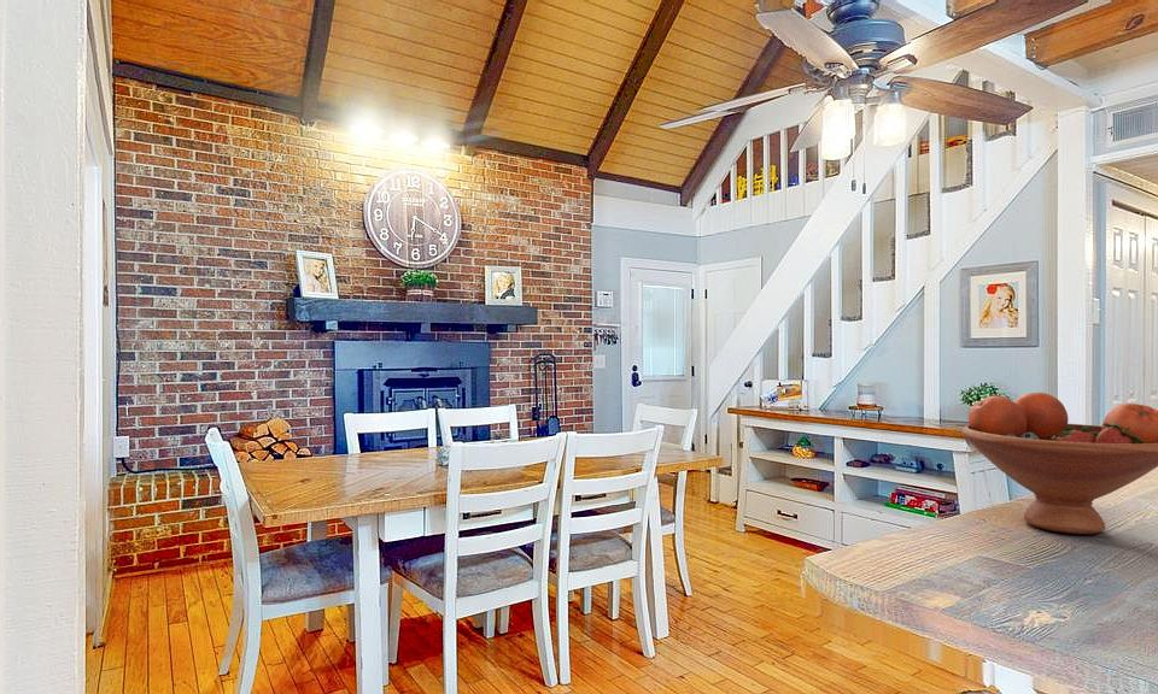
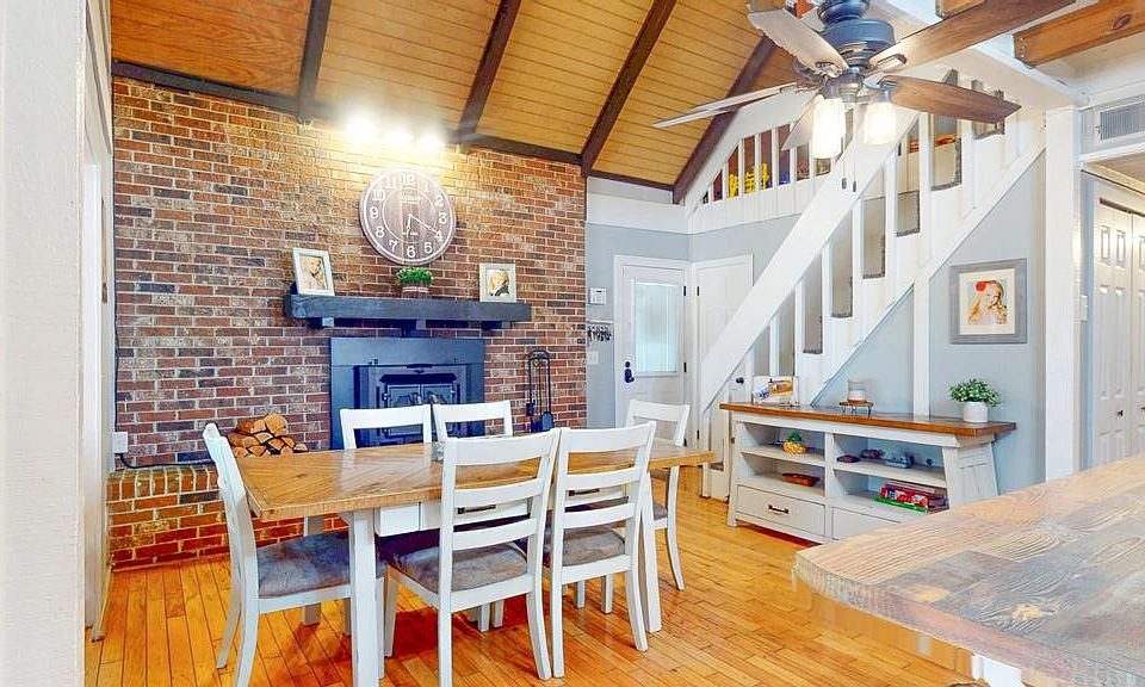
- fruit bowl [960,392,1158,535]
